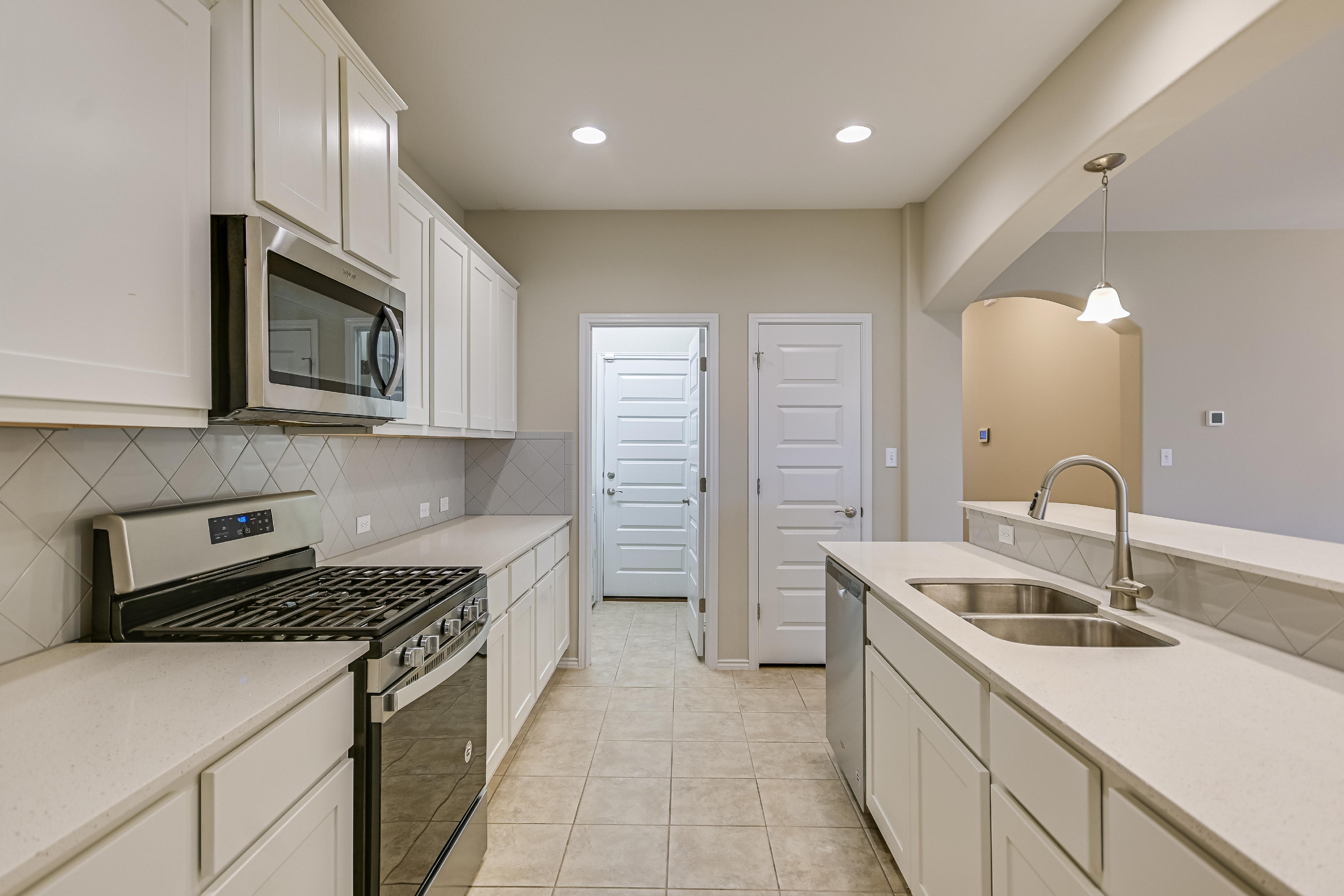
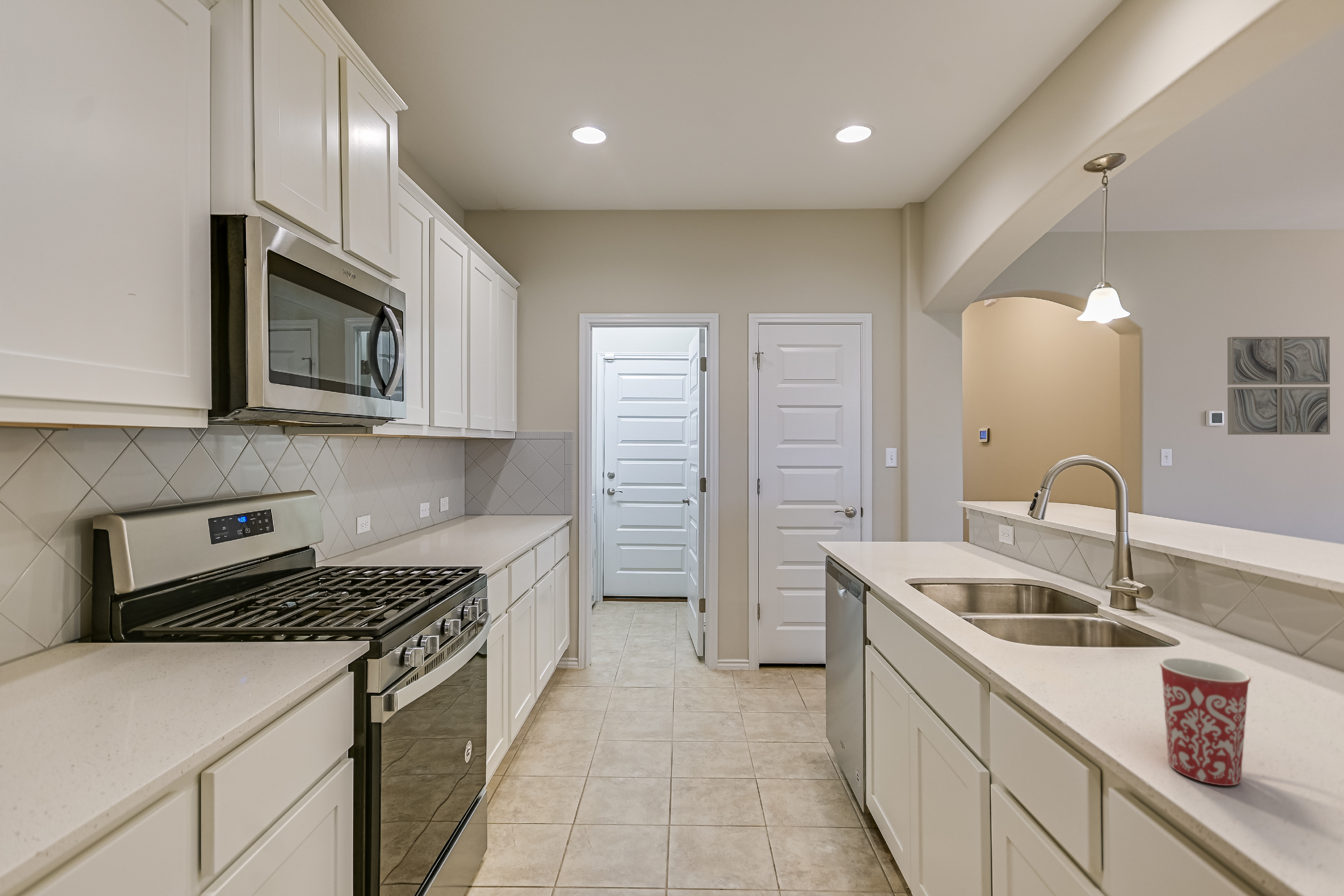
+ mug [1159,657,1251,786]
+ wall art [1227,336,1330,435]
